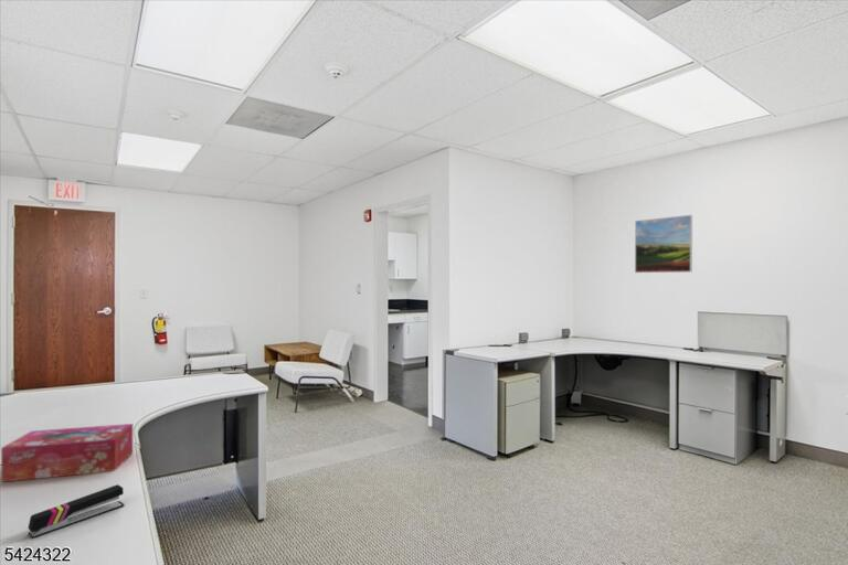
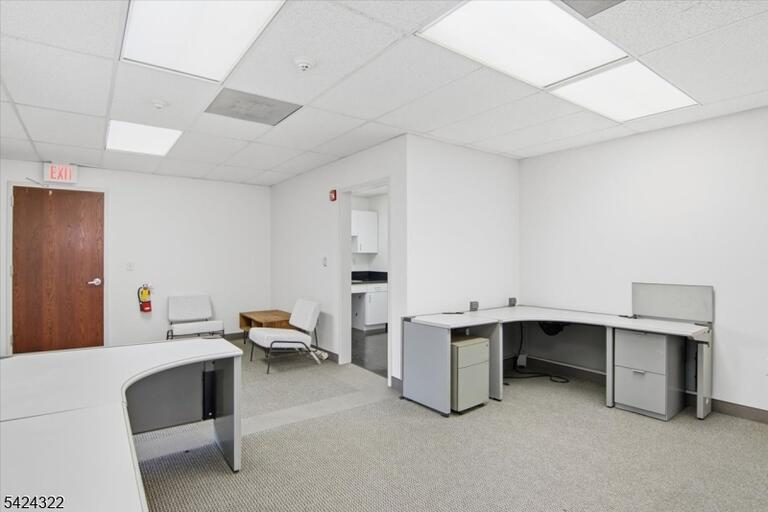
- tissue box [0,423,134,483]
- stapler [26,483,125,540]
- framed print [634,214,693,274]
